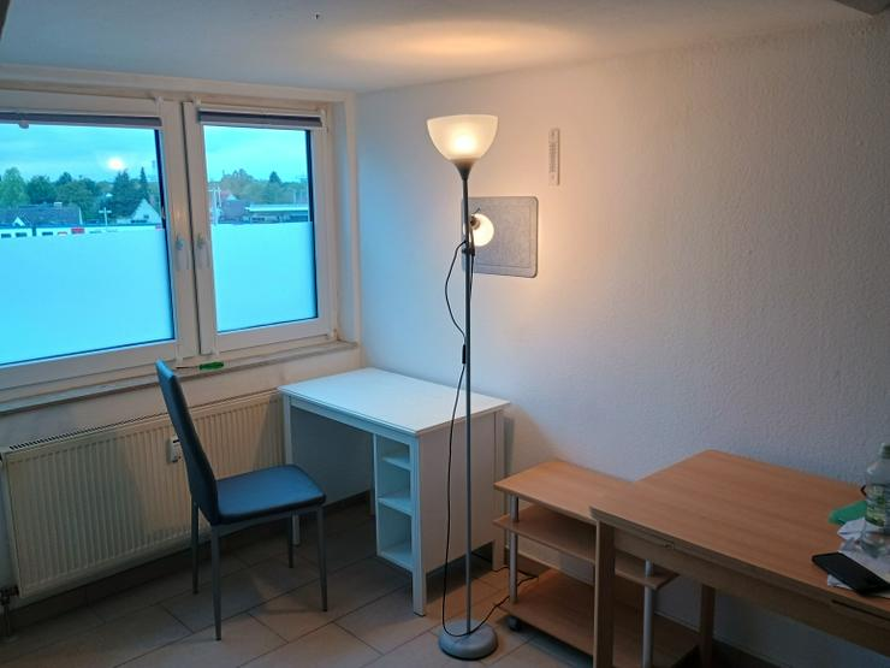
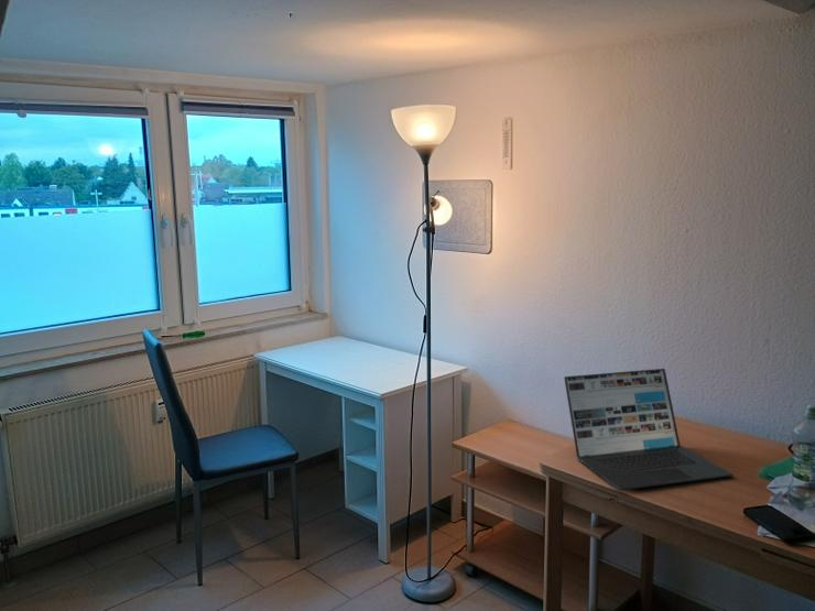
+ laptop [563,368,735,492]
